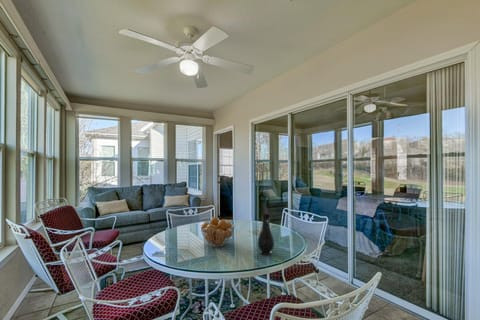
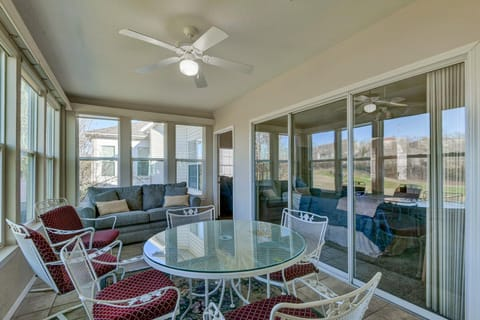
- fruit basket [199,216,236,248]
- pitcher [257,213,275,256]
